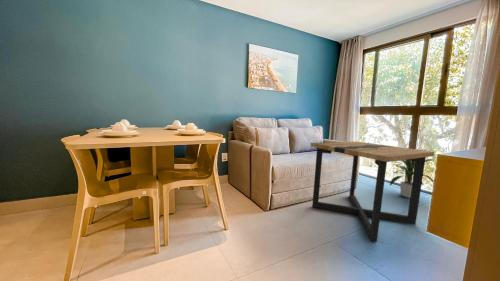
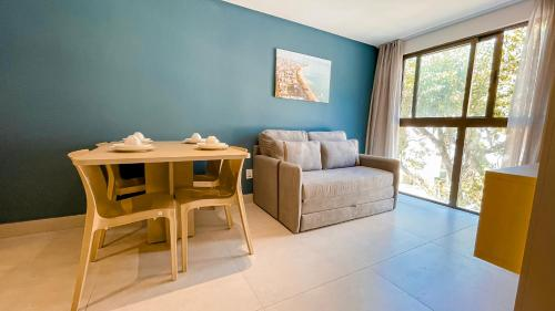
- indoor plant [389,148,435,199]
- side table [310,140,435,243]
